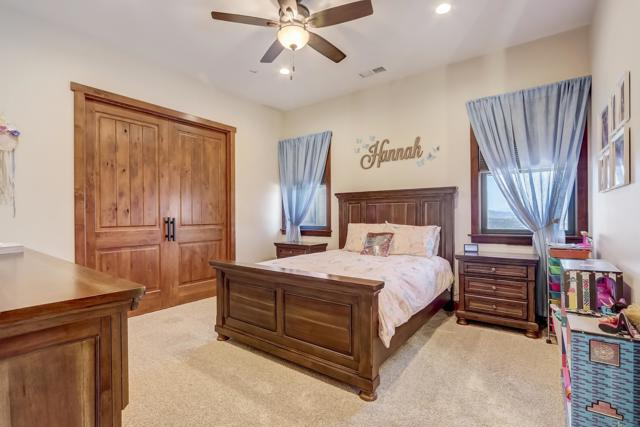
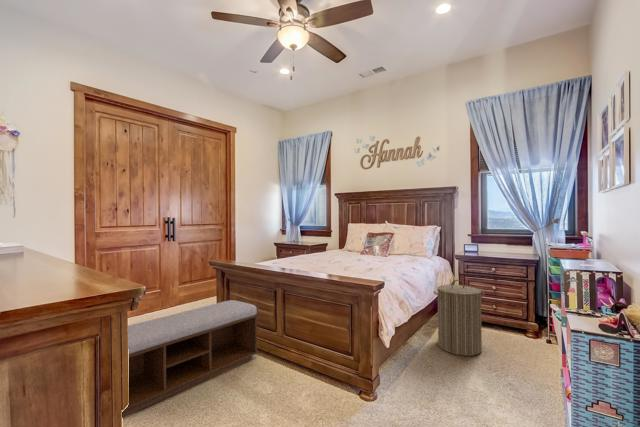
+ bench [121,299,259,419]
+ laundry hamper [432,279,485,357]
